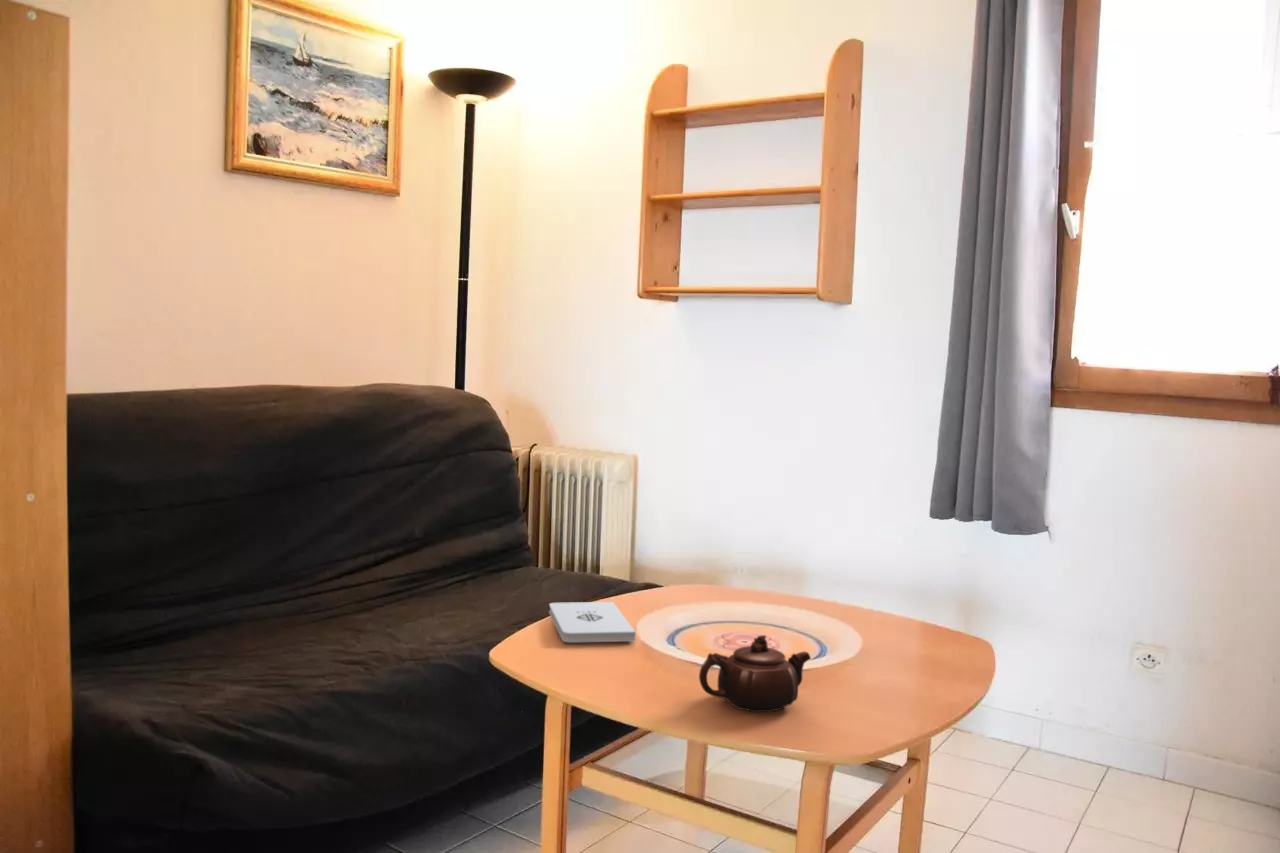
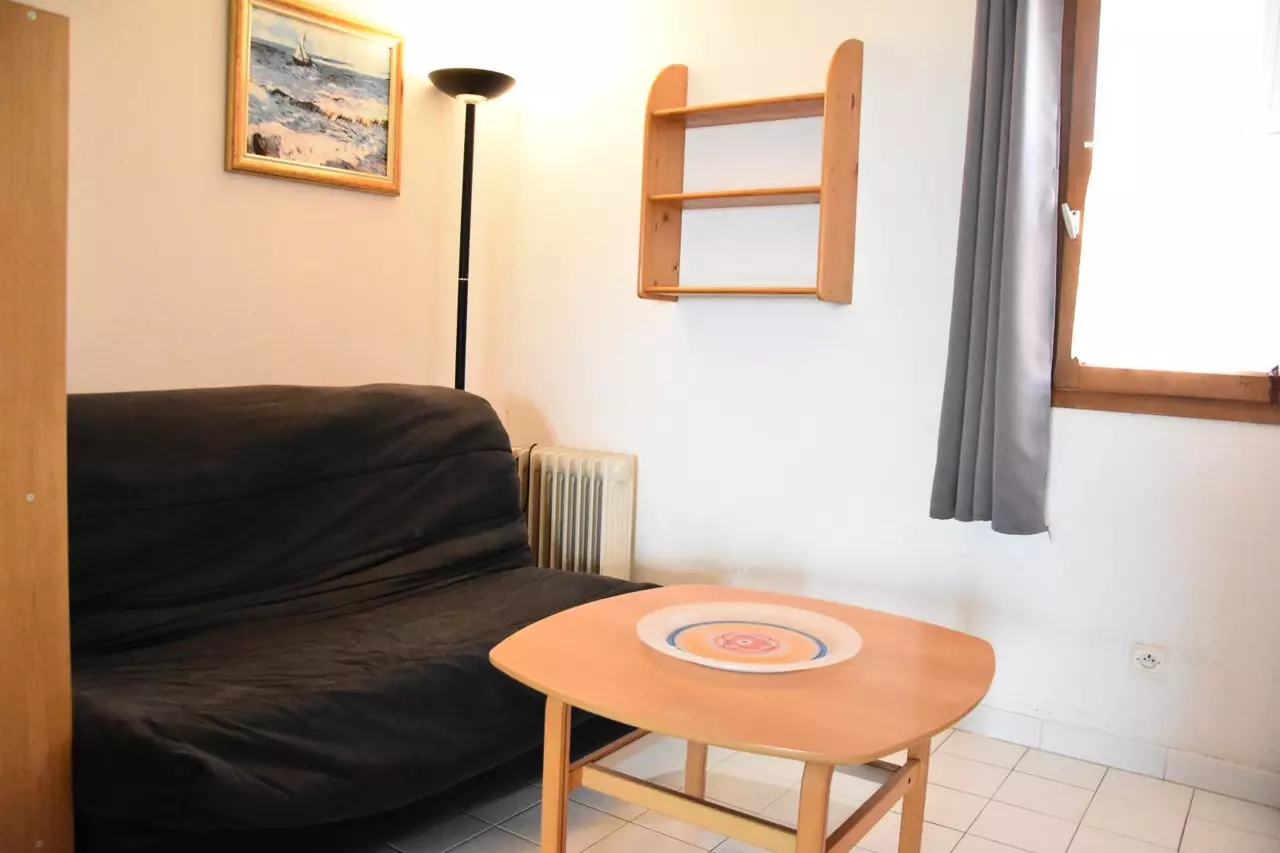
- notepad [548,601,637,643]
- teapot [698,634,812,713]
